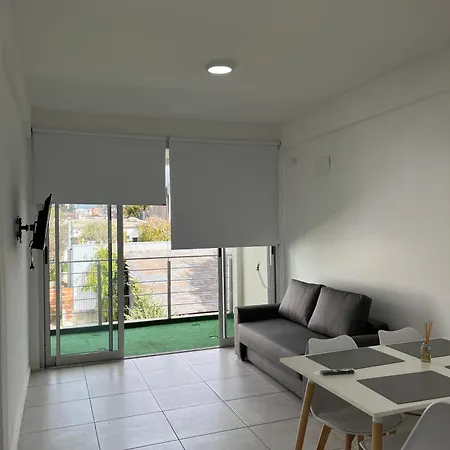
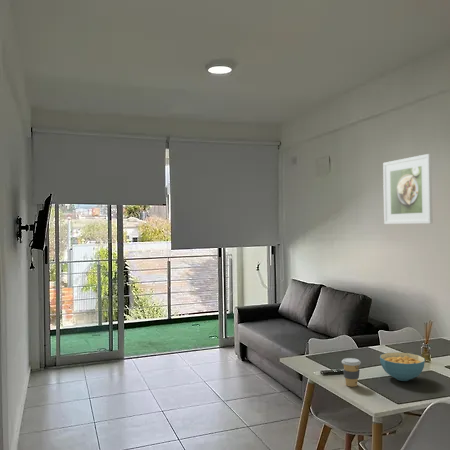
+ coffee cup [341,357,362,388]
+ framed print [382,153,433,225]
+ cereal bowl [379,351,426,382]
